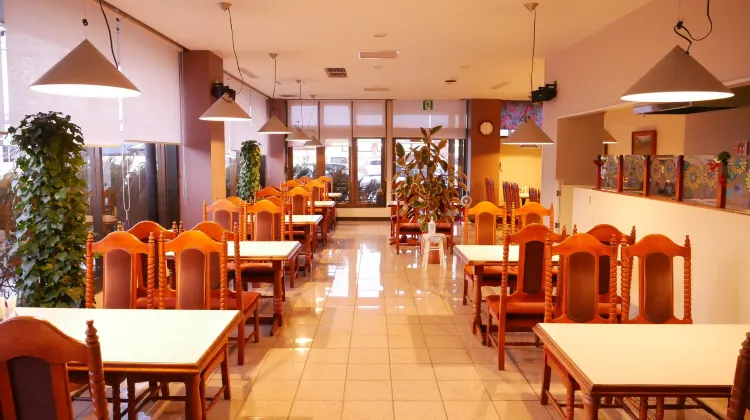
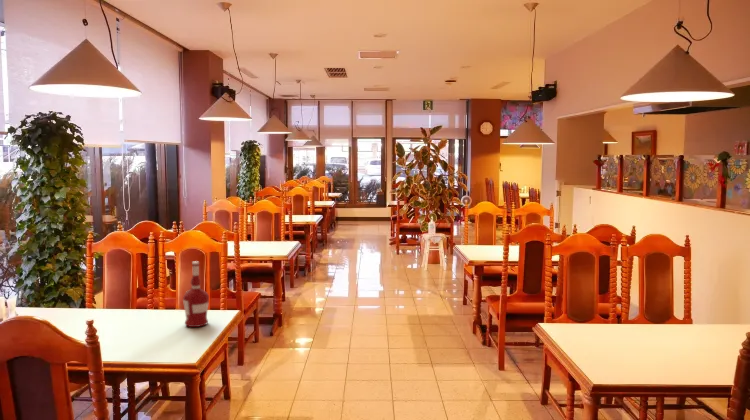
+ alcohol [182,260,210,328]
